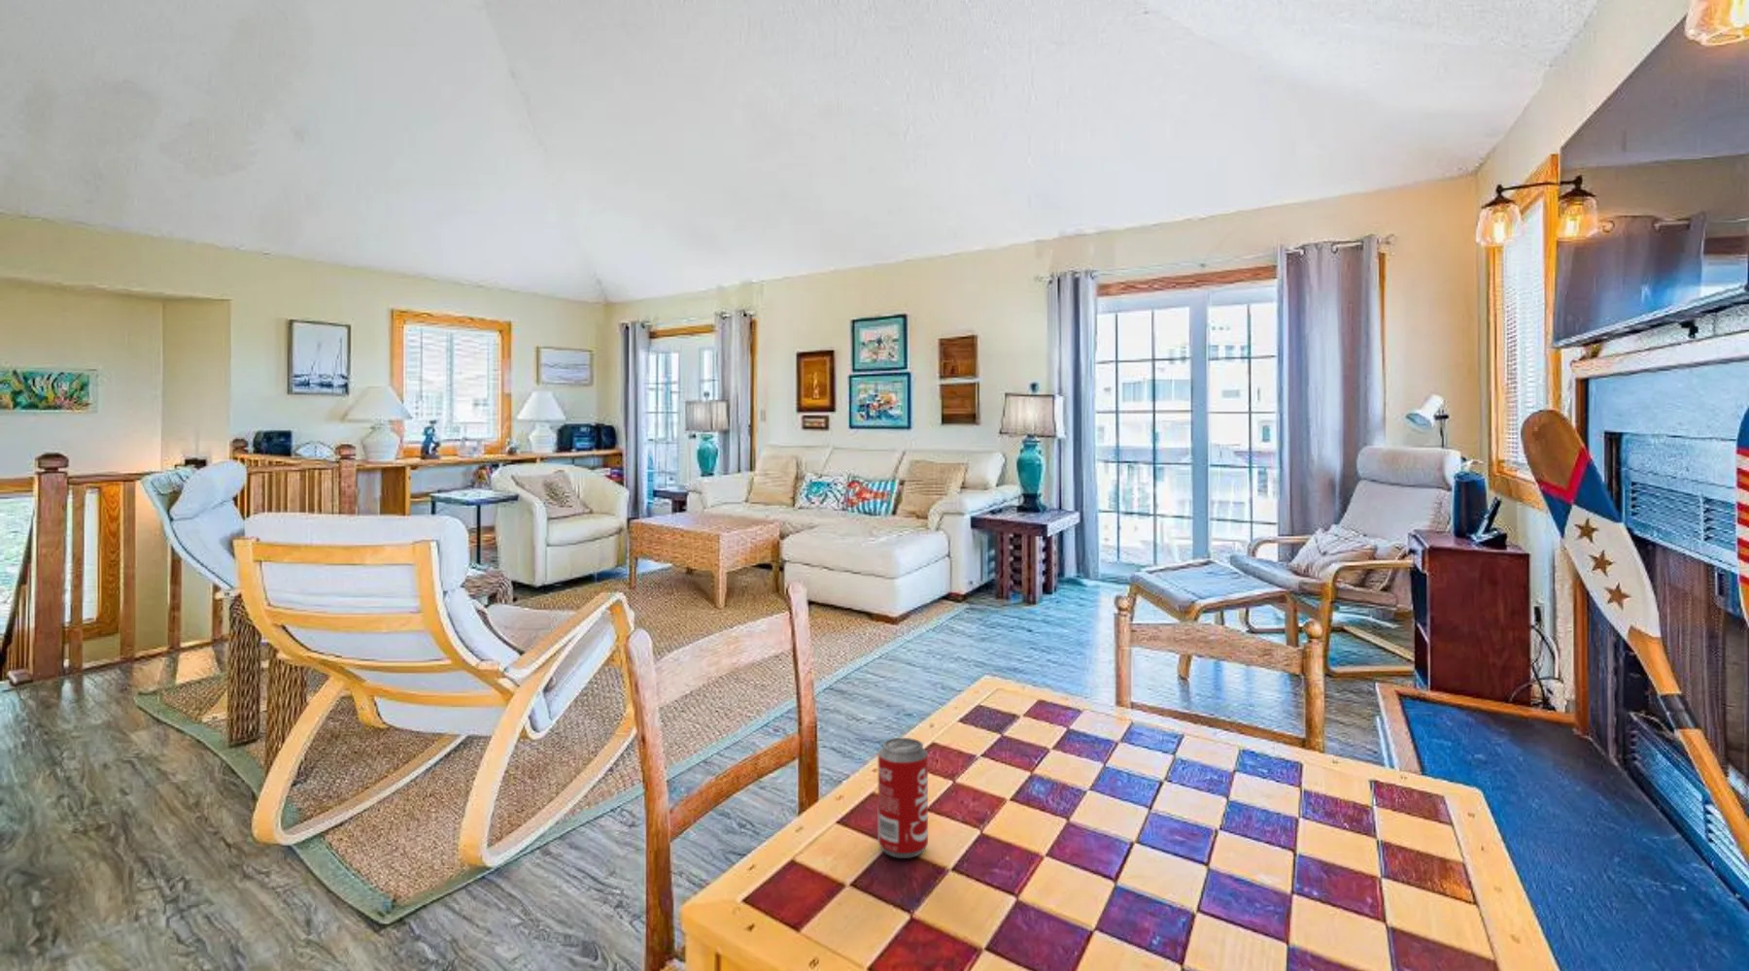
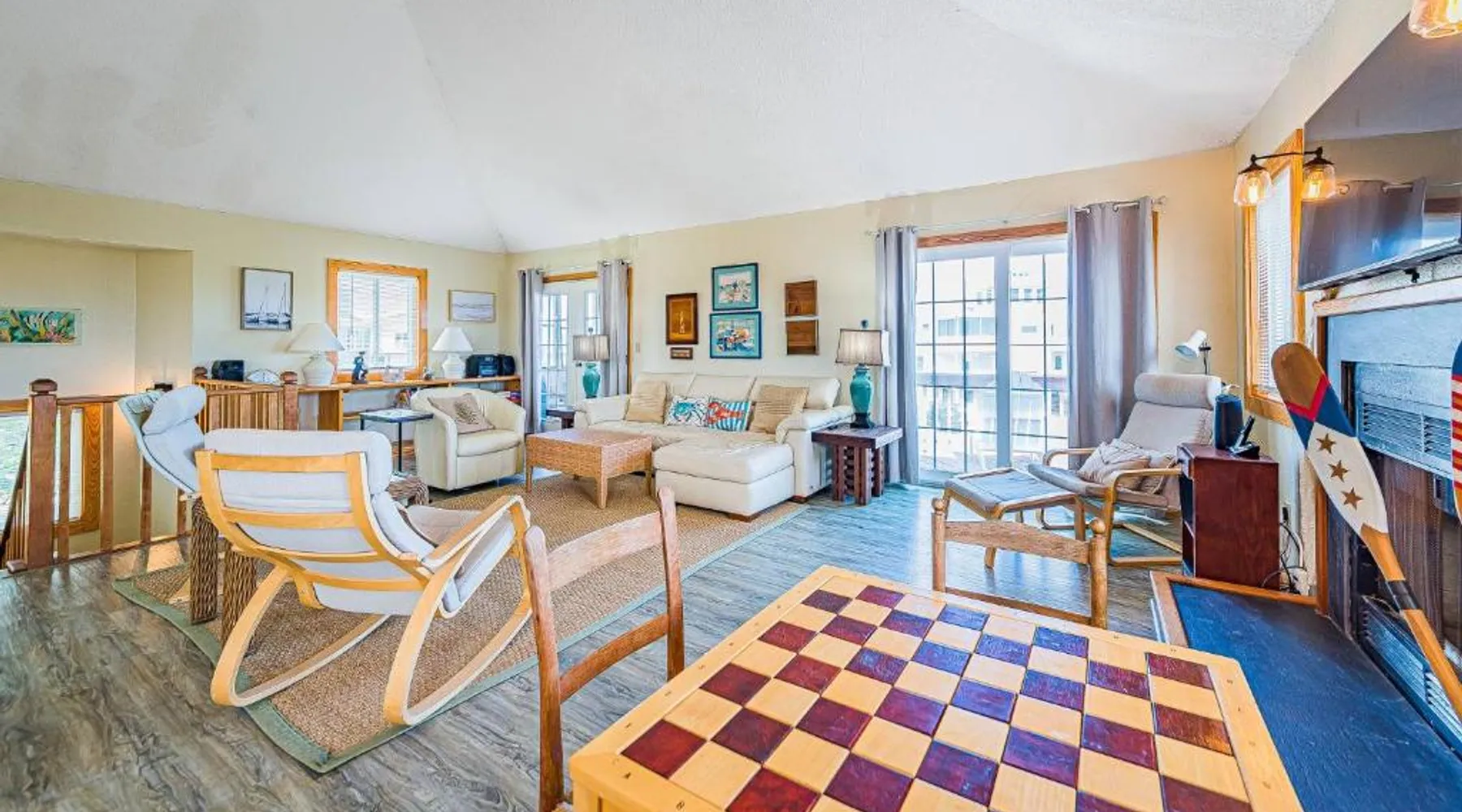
- beverage can [877,737,928,860]
